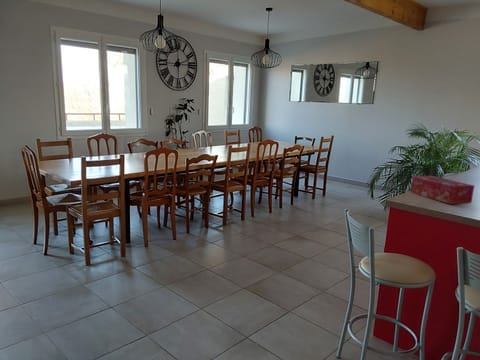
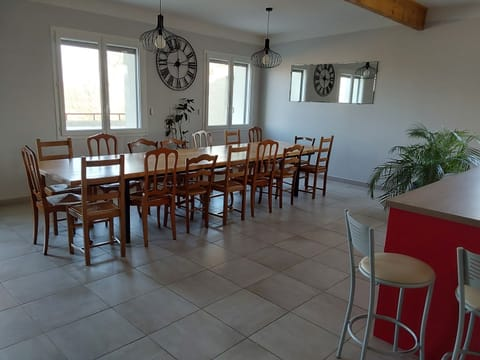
- tissue box [410,175,475,205]
